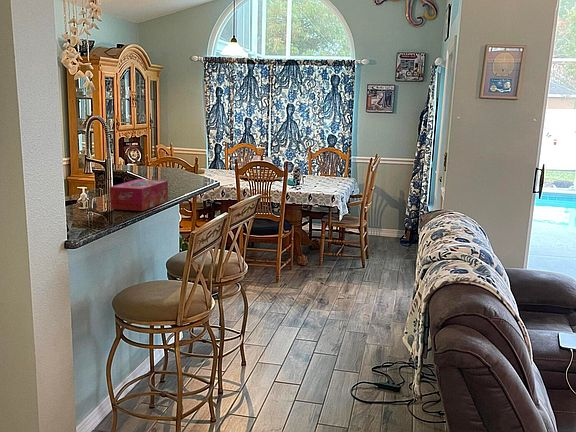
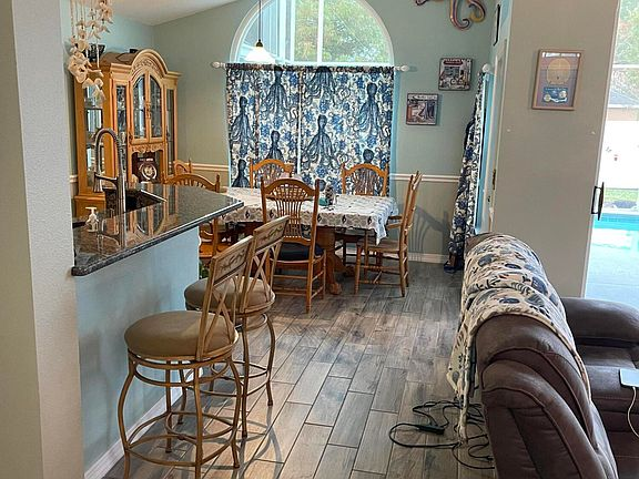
- tissue box [109,178,169,212]
